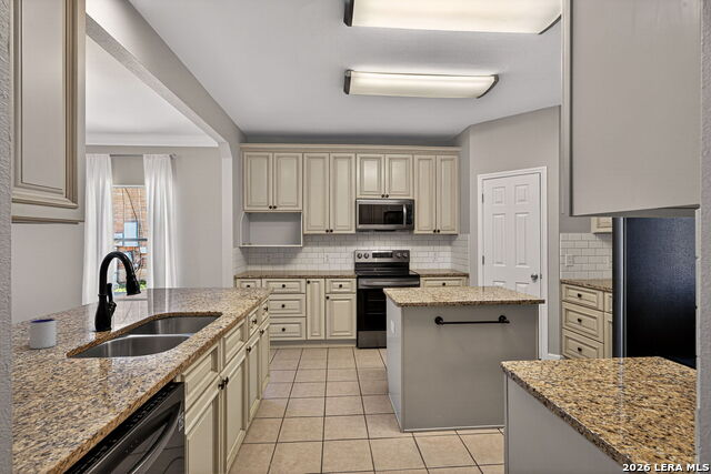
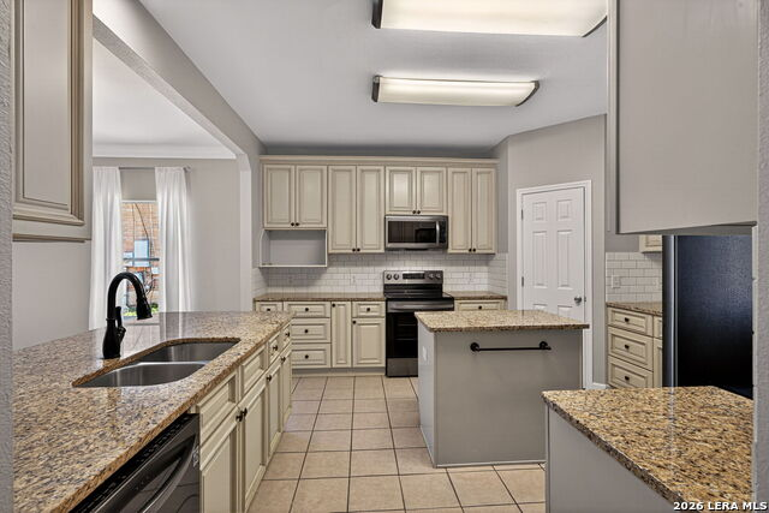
- mug [29,317,57,350]
